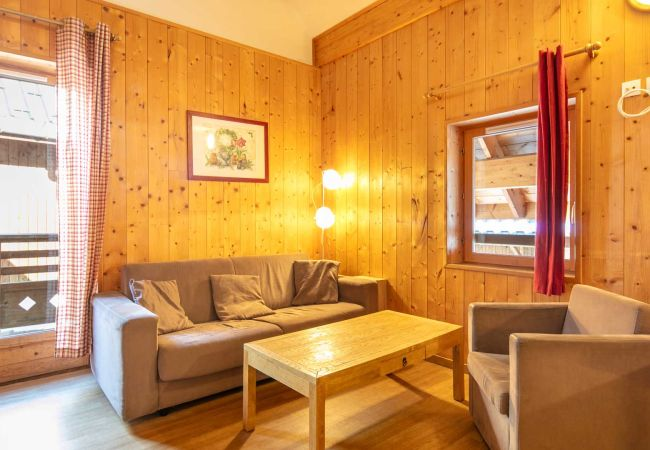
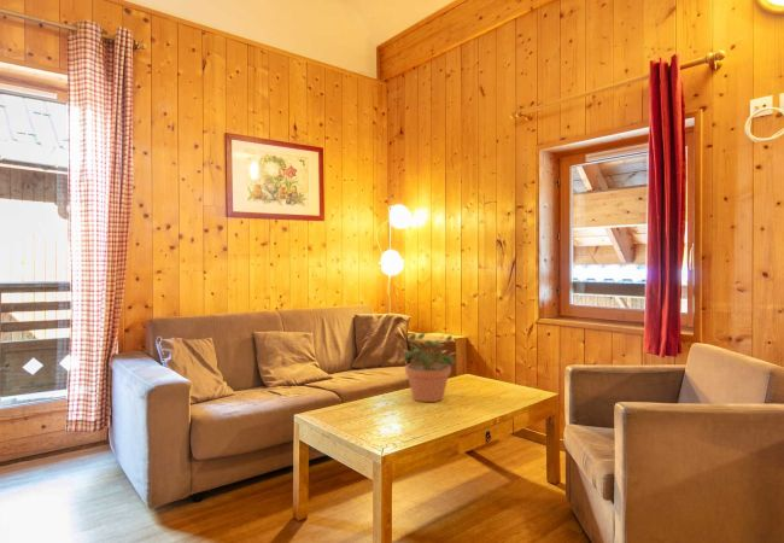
+ potted plant [399,332,460,403]
